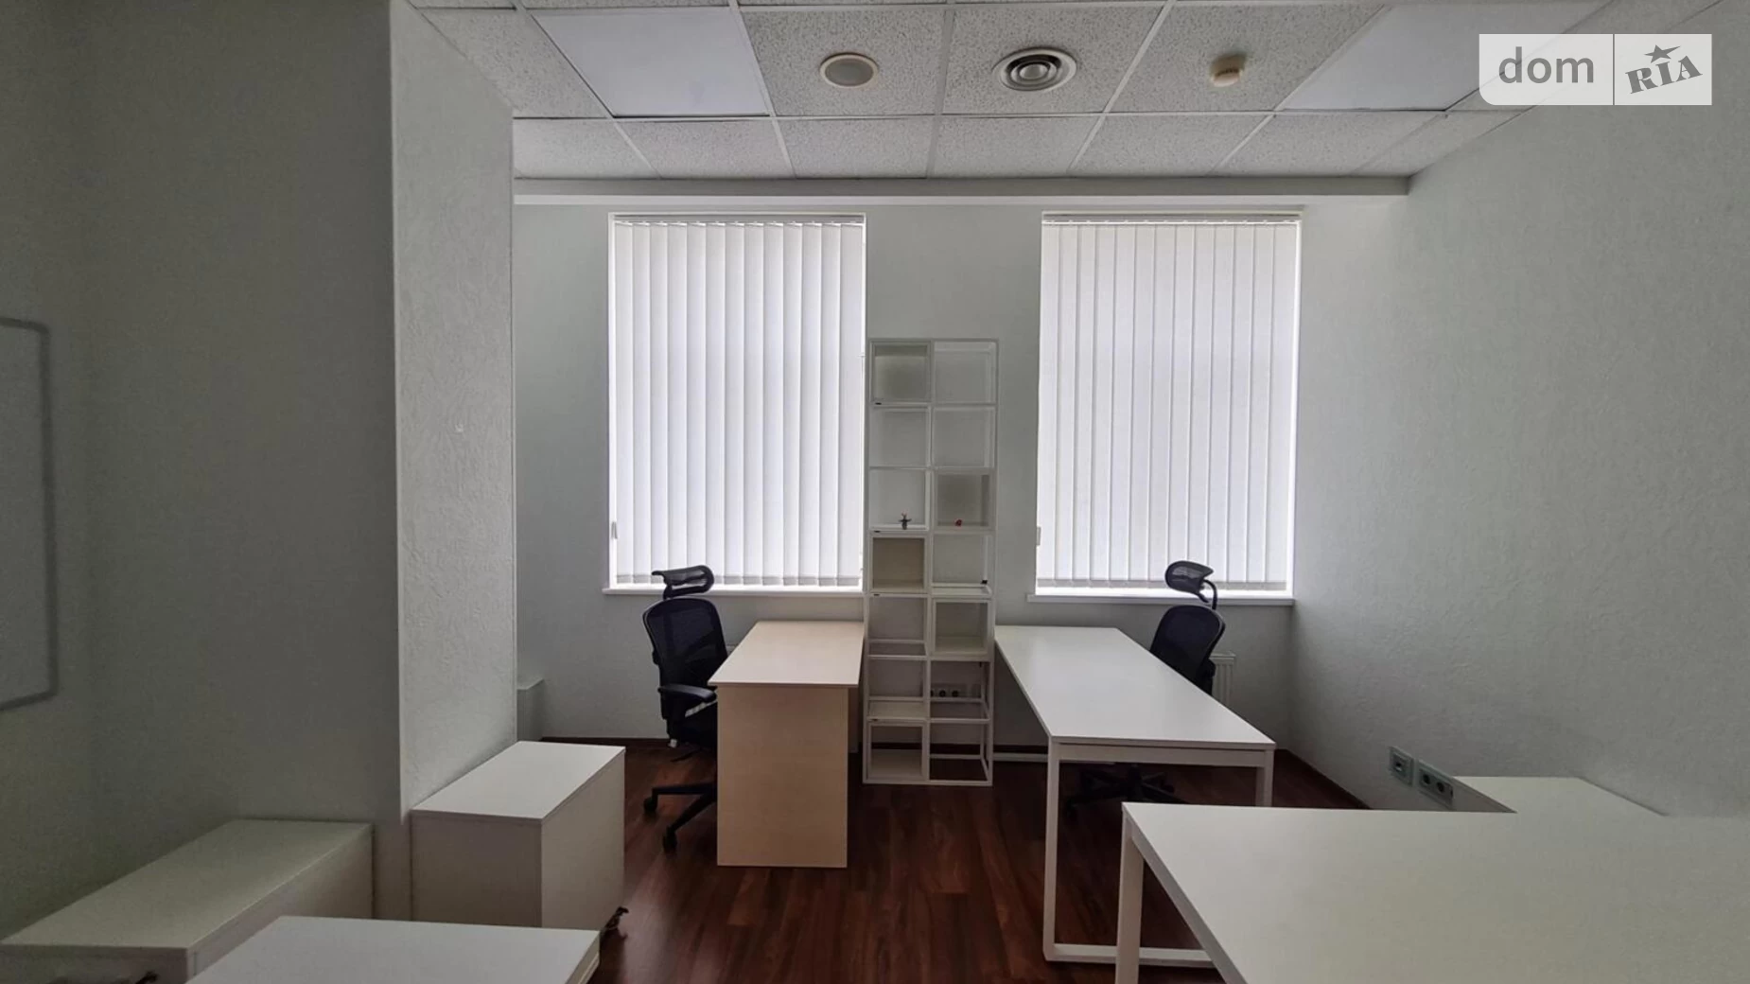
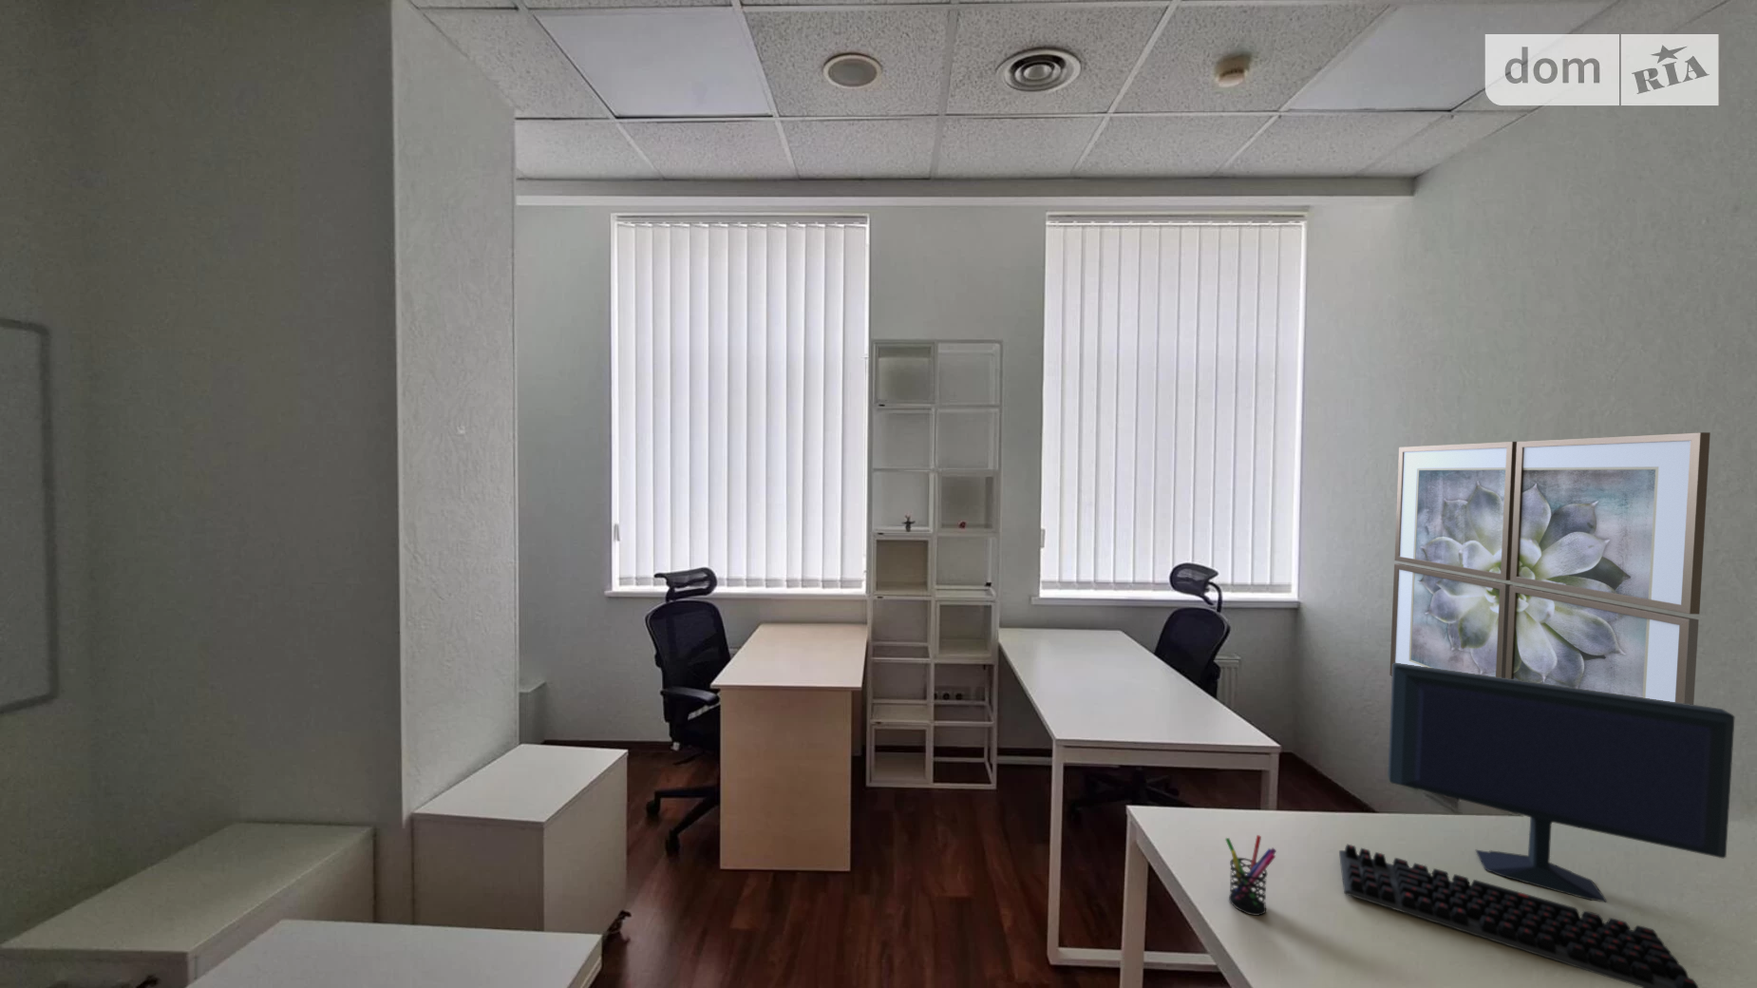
+ computer monitor [1387,663,1736,904]
+ pen holder [1224,834,1278,917]
+ wall art [1389,432,1711,705]
+ computer keyboard [1338,843,1699,988]
